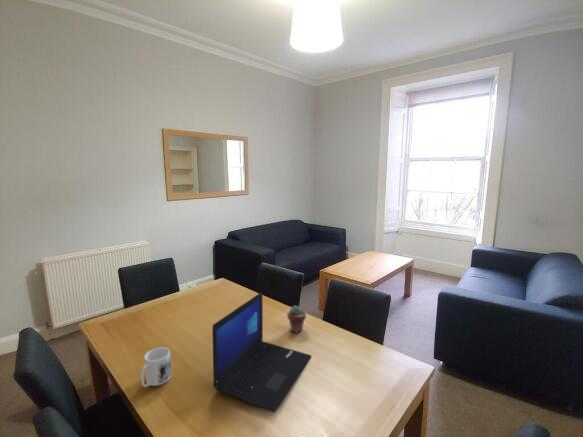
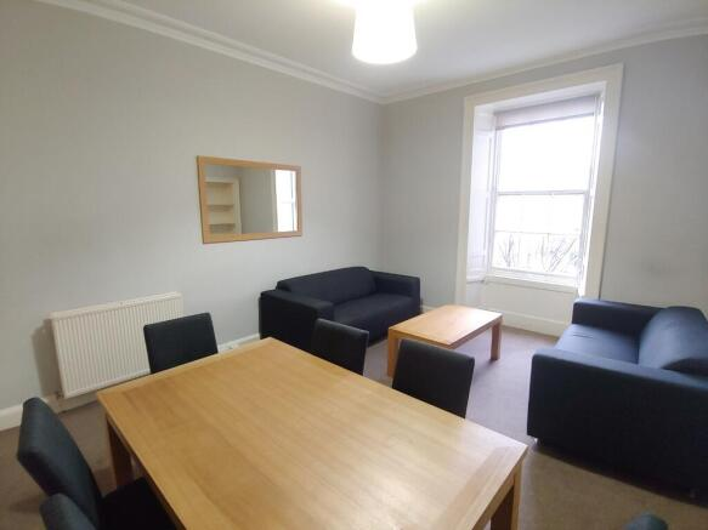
- laptop [211,291,312,414]
- mug [140,346,172,388]
- potted succulent [286,305,307,334]
